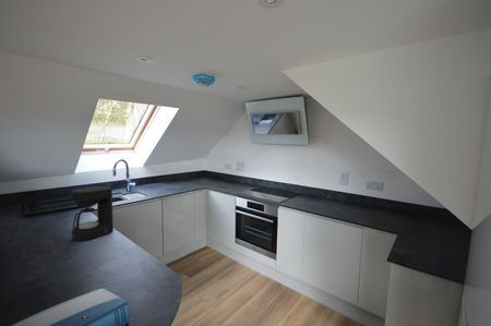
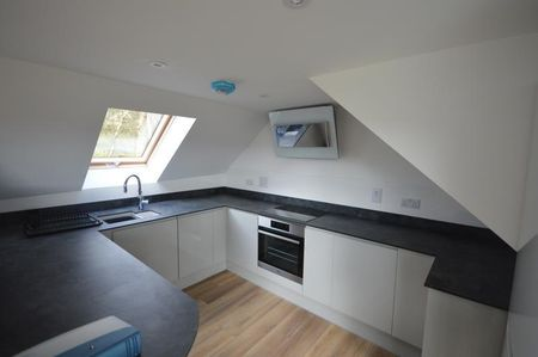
- coffee maker [69,185,115,242]
